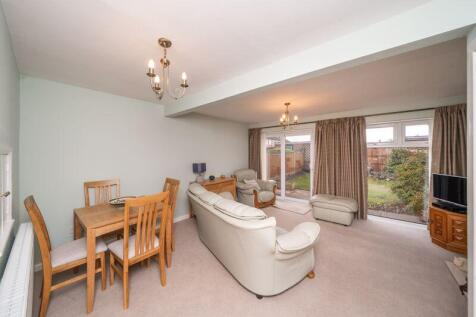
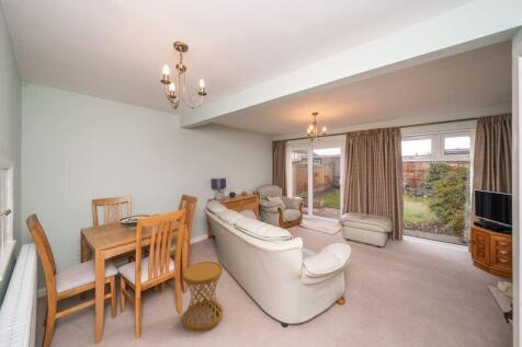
+ side table [182,261,224,333]
